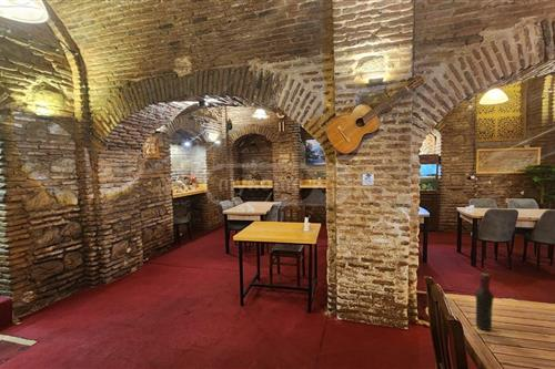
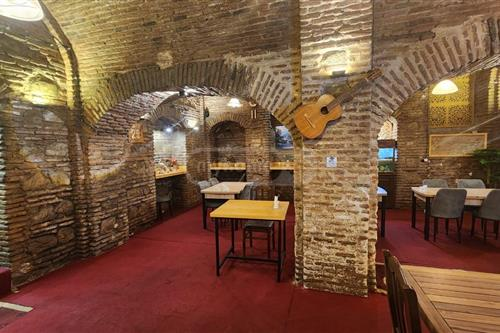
- wine bottle [474,271,495,331]
